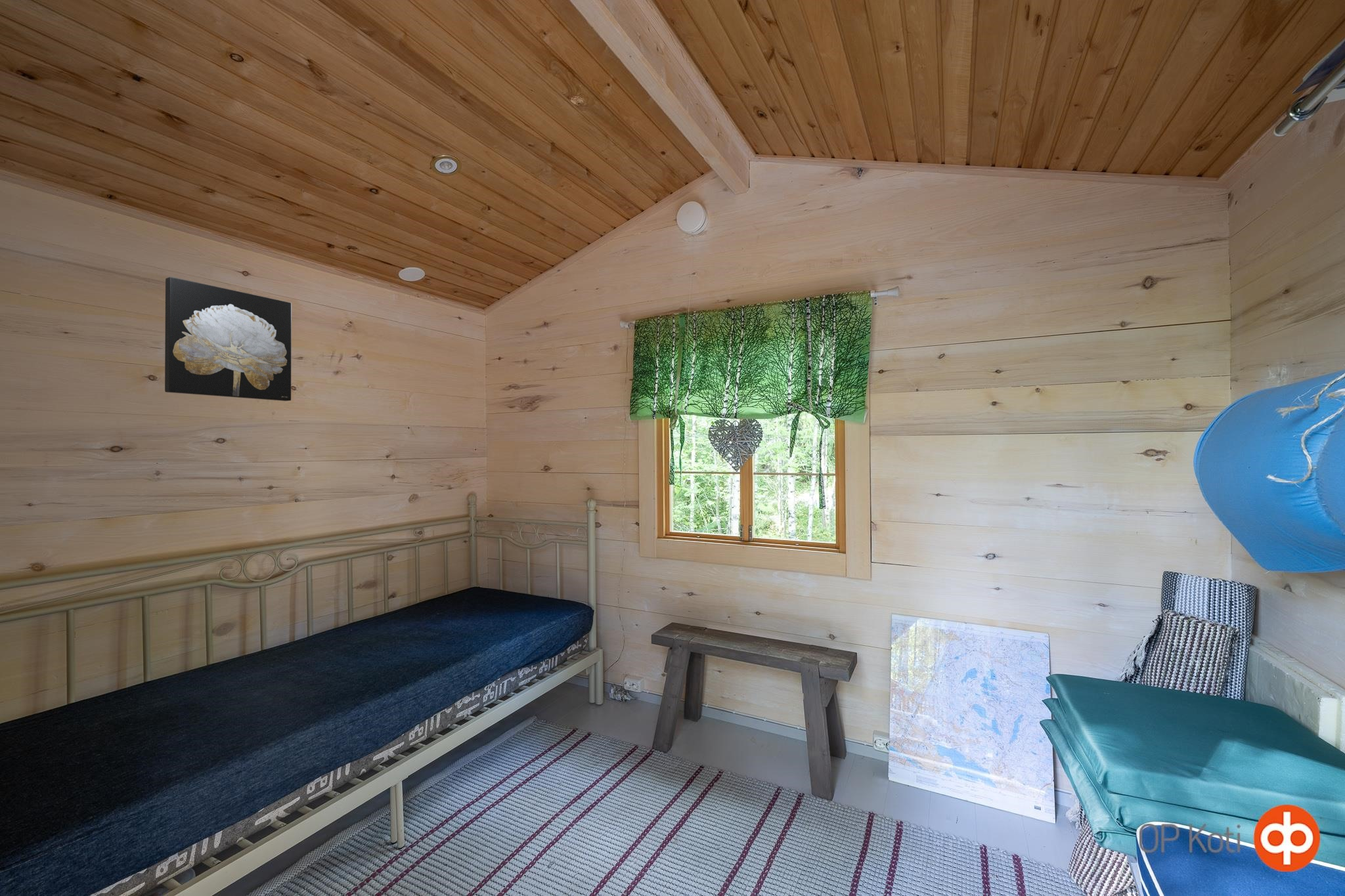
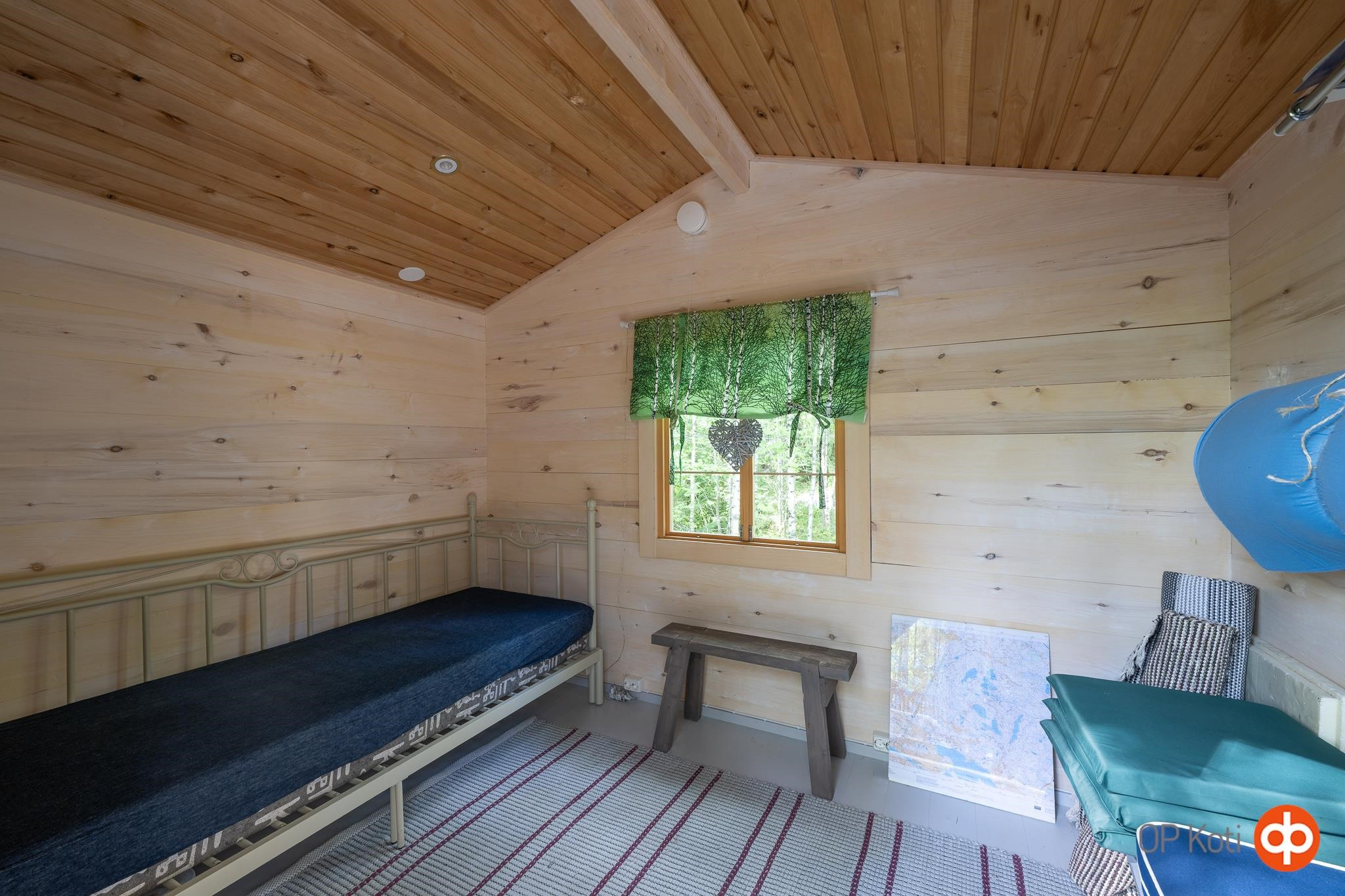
- wall art [164,276,292,402]
